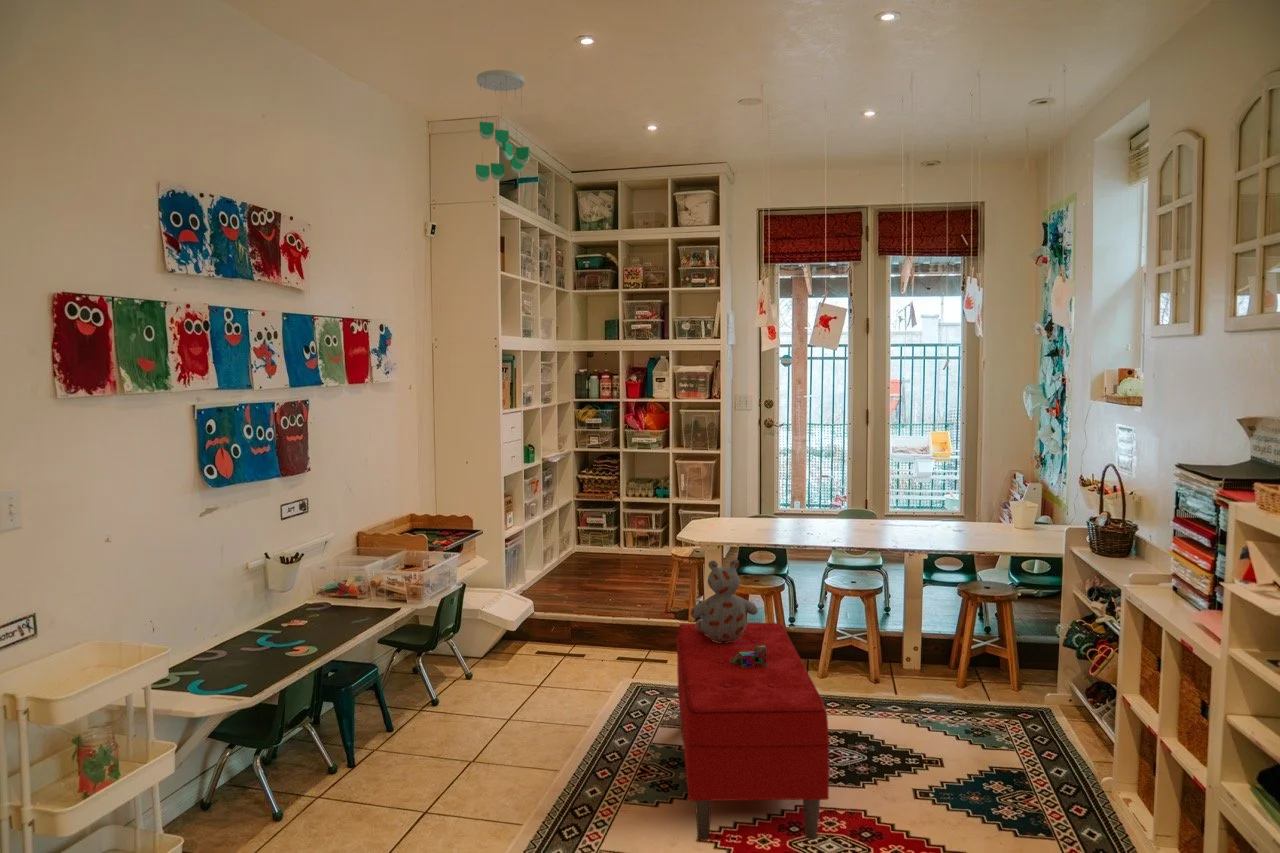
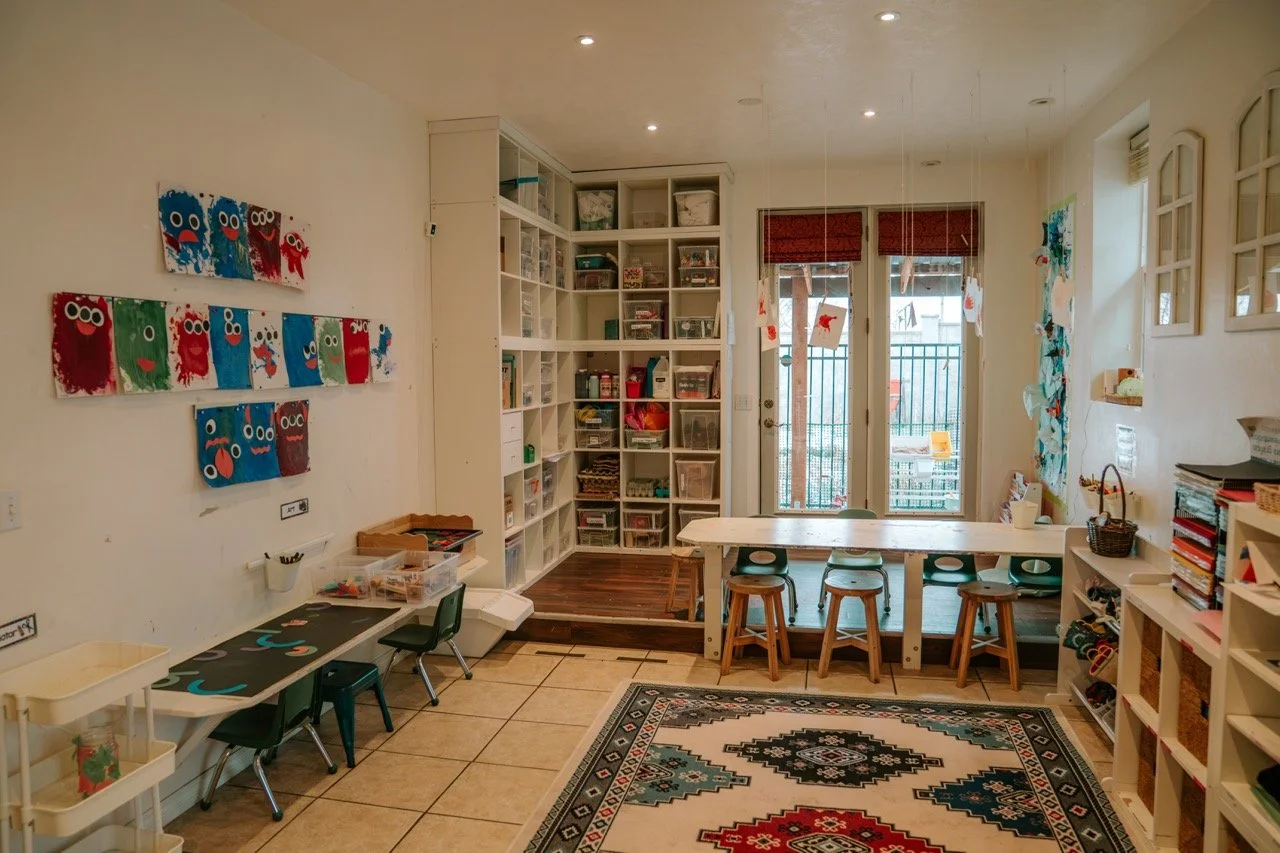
- stuffed bear [689,558,759,642]
- ceiling mobile [475,69,531,183]
- bench [676,622,831,842]
- toy building blocks [730,645,767,667]
